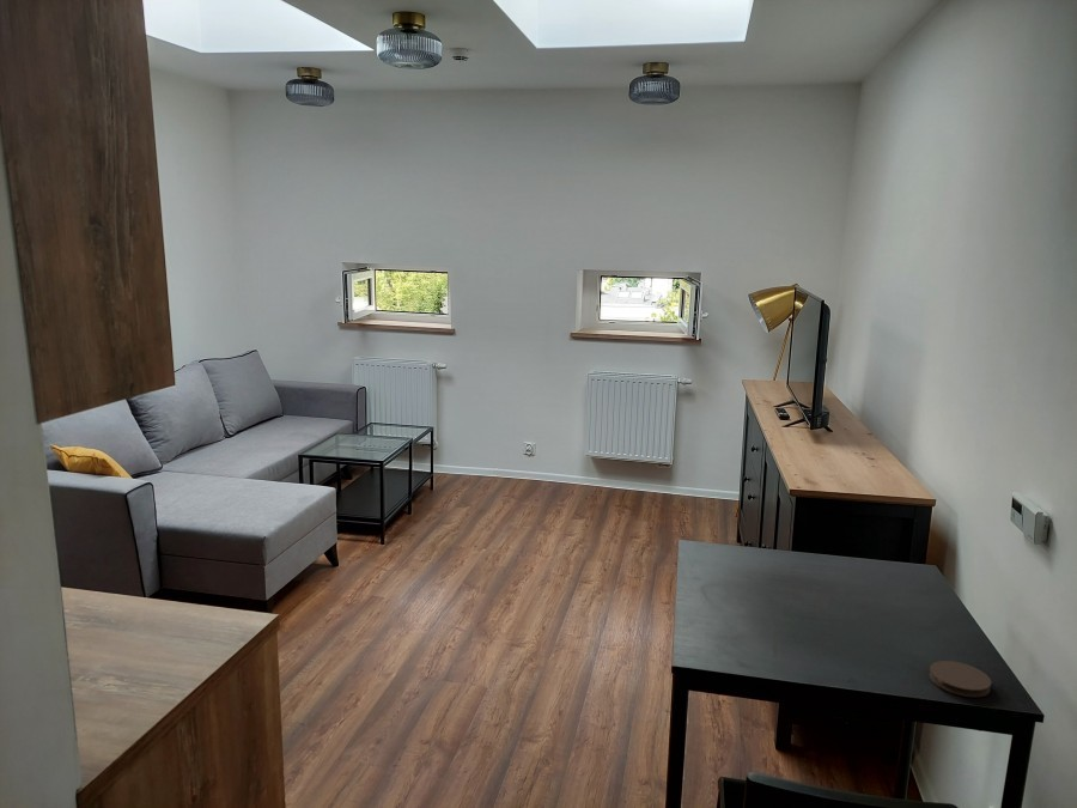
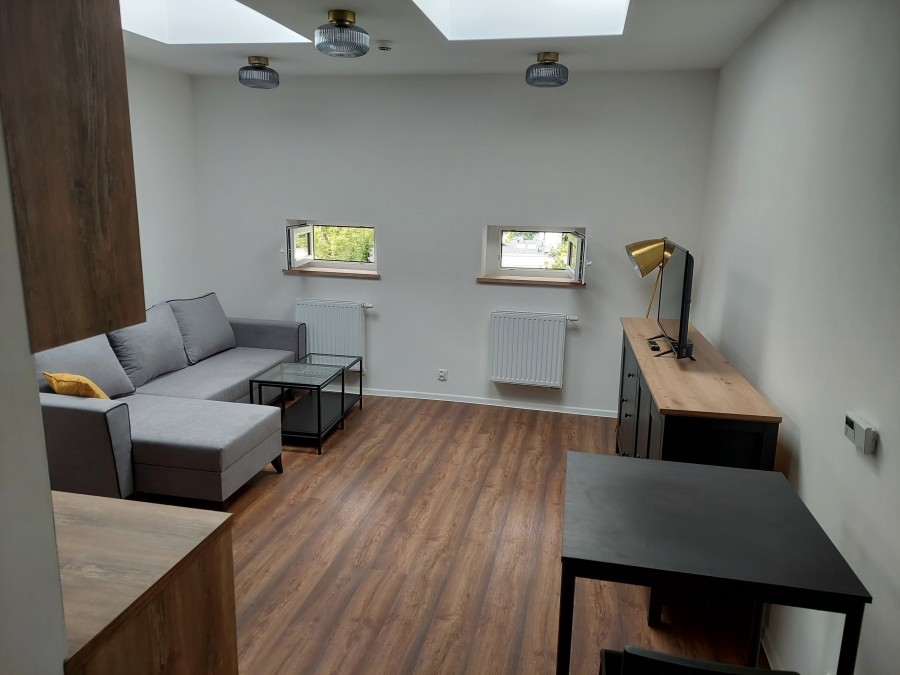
- coaster [927,660,993,698]
